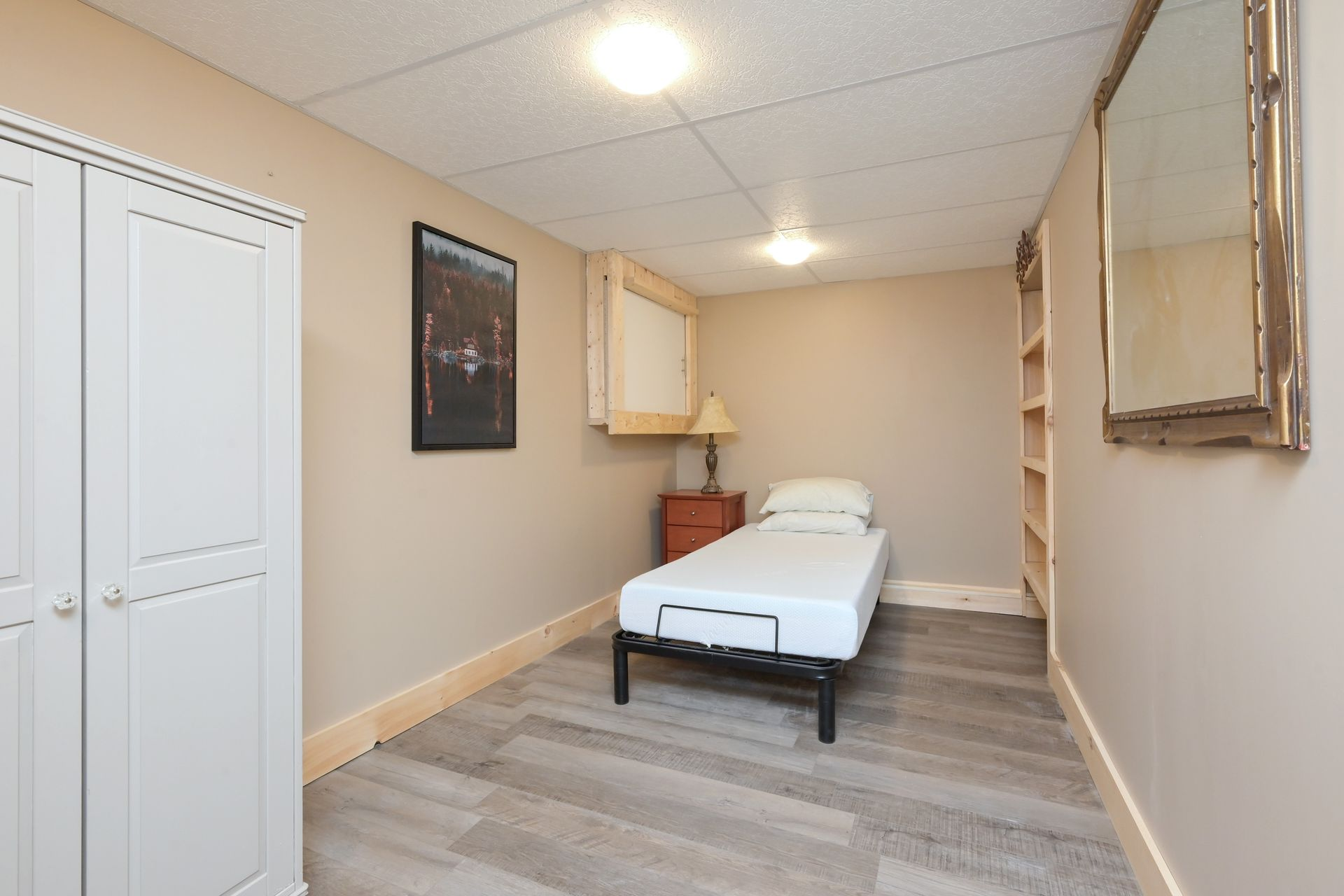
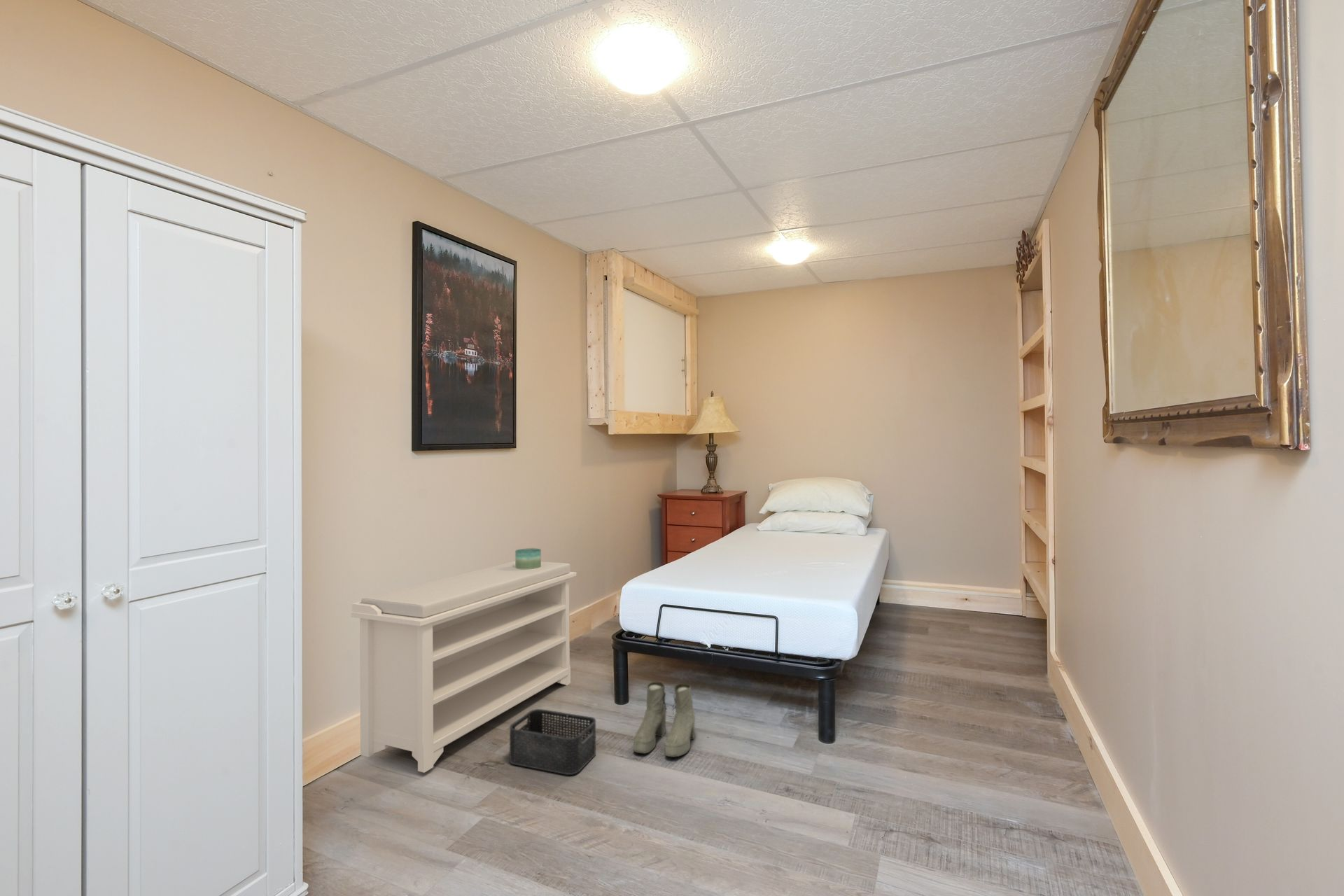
+ candle [514,547,542,569]
+ storage bin [509,708,596,776]
+ boots [633,681,696,758]
+ bench [350,561,577,773]
